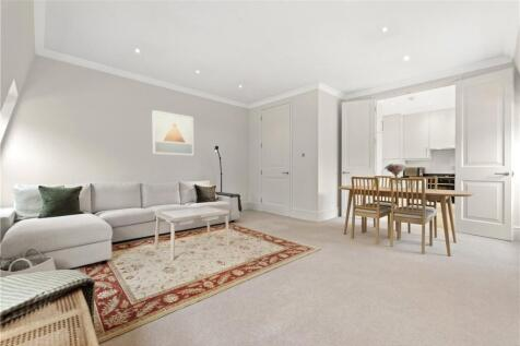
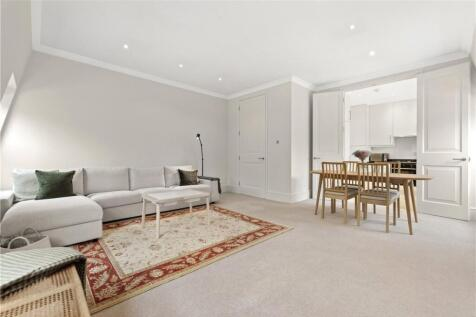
- wall art [151,109,194,156]
